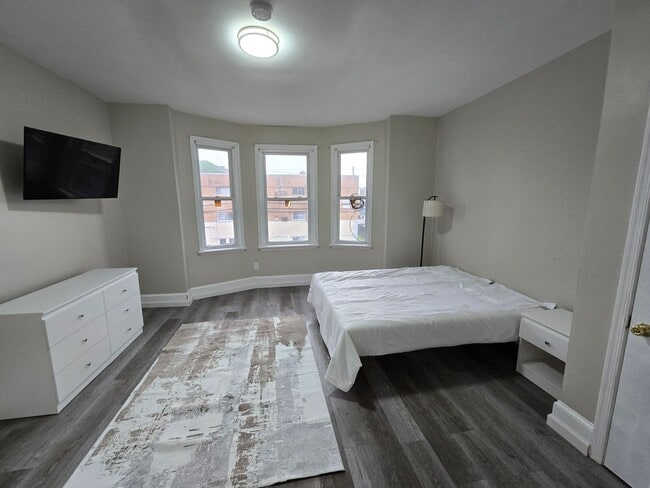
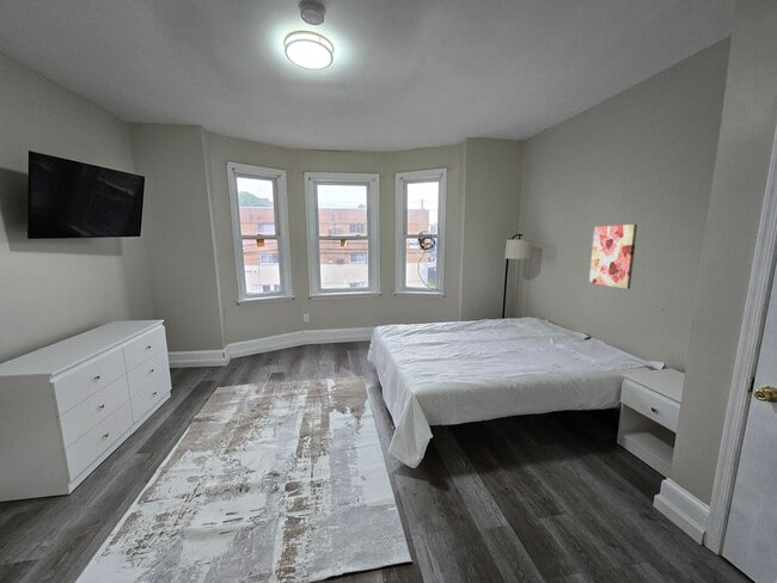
+ wall art [588,223,638,290]
